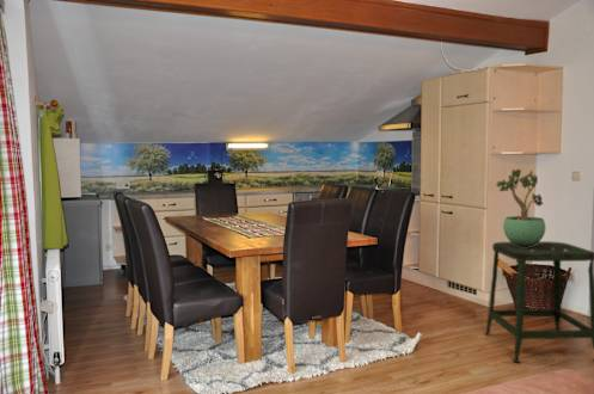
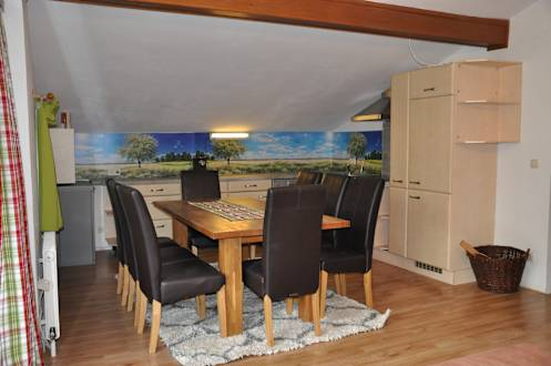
- stool [484,240,594,364]
- potted plant [495,168,546,247]
